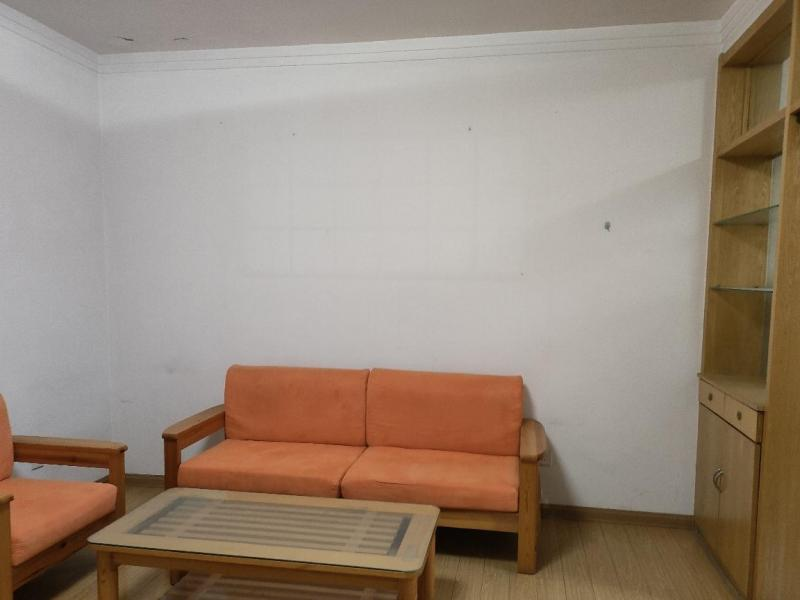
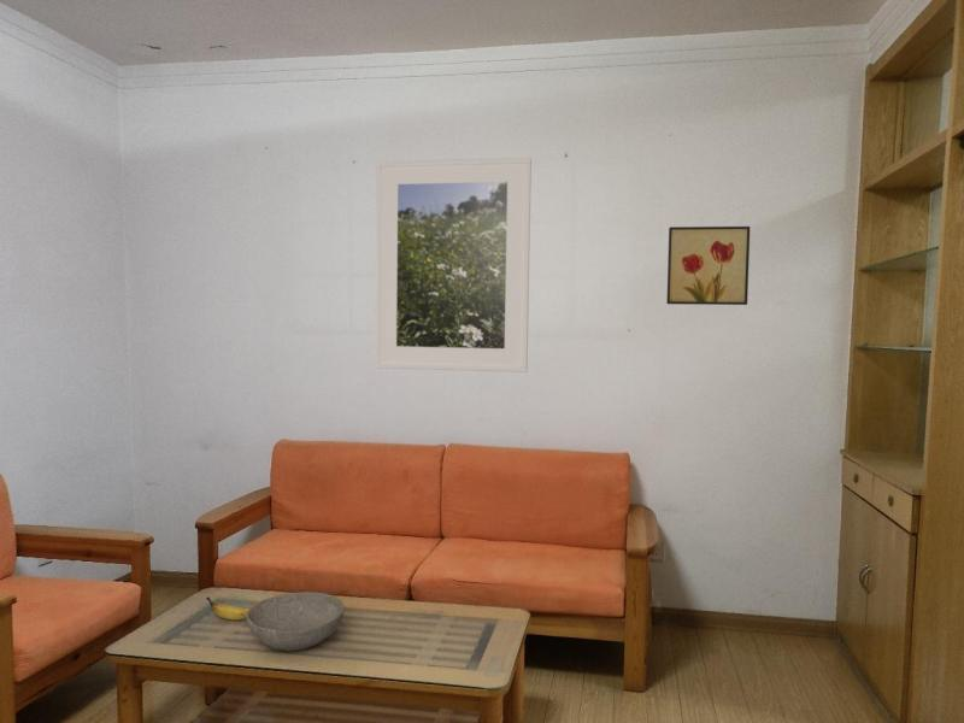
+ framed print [374,157,533,374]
+ bowl [246,590,346,652]
+ wall art [665,225,751,306]
+ banana [205,596,252,622]
